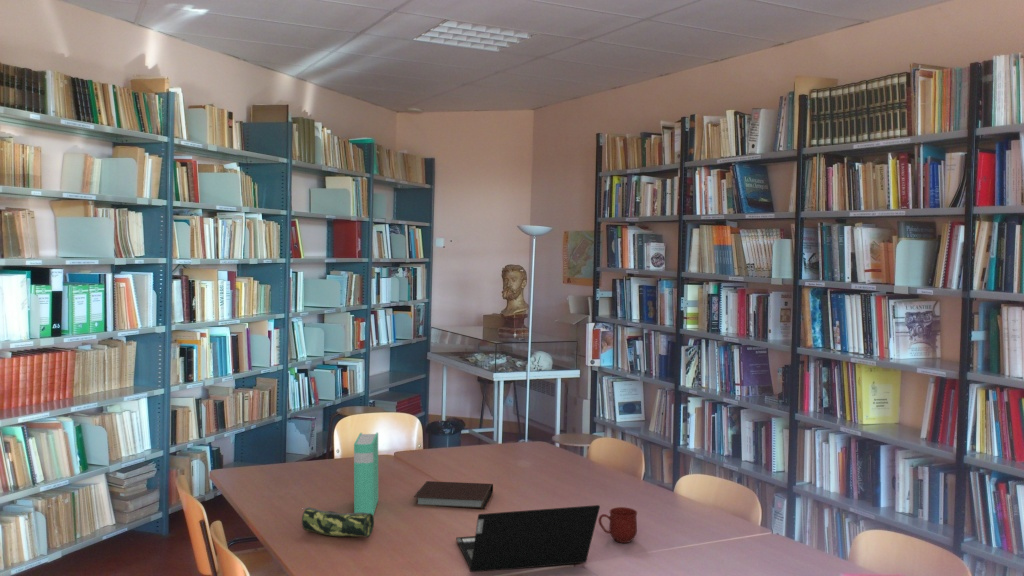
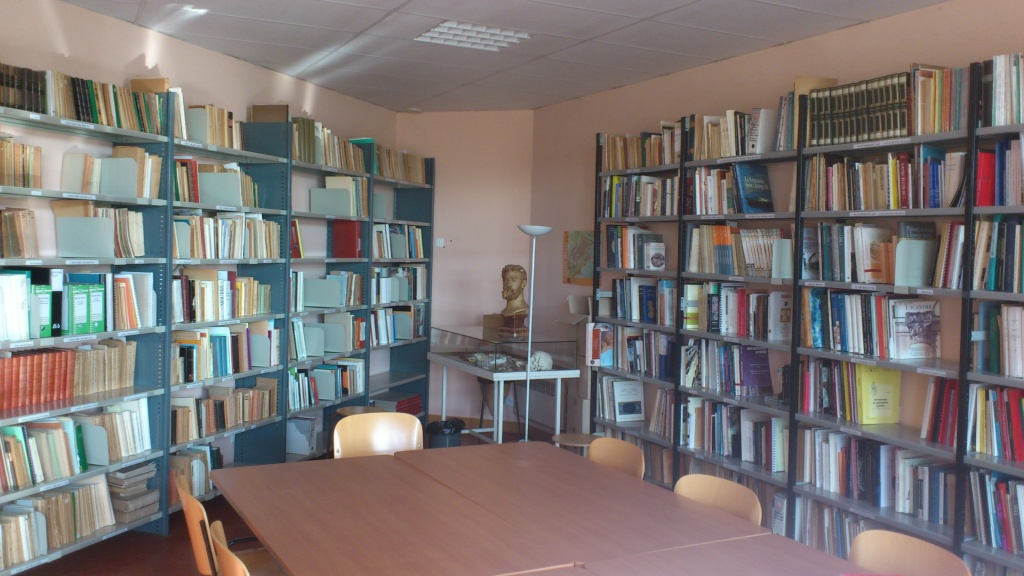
- laptop computer [455,504,601,573]
- book [353,432,379,516]
- notebook [413,480,494,510]
- mug [597,506,638,544]
- pencil case [301,506,375,538]
